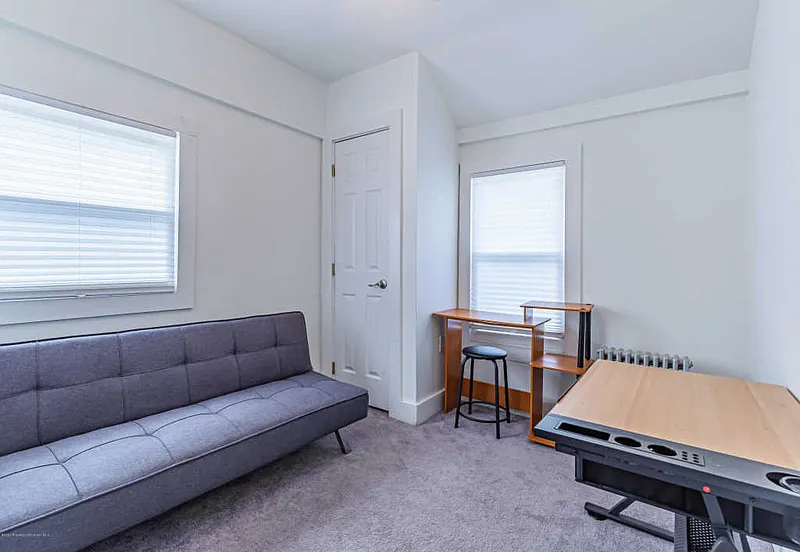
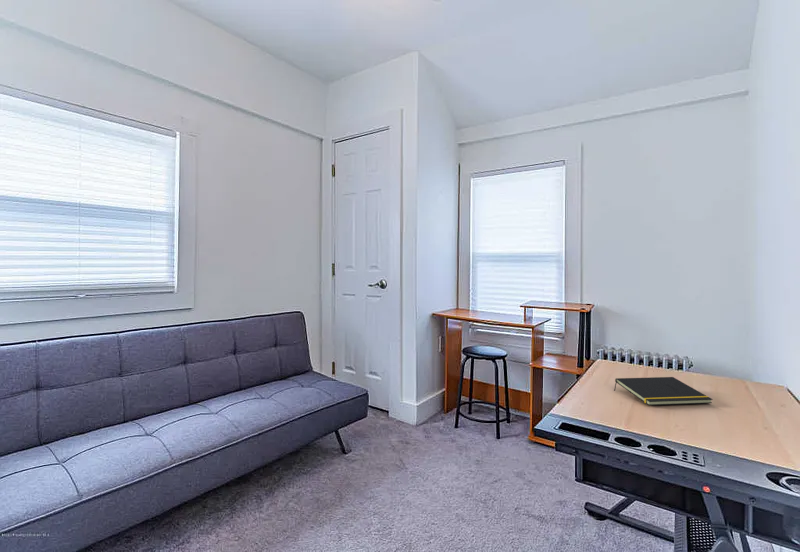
+ notepad [613,376,714,406]
